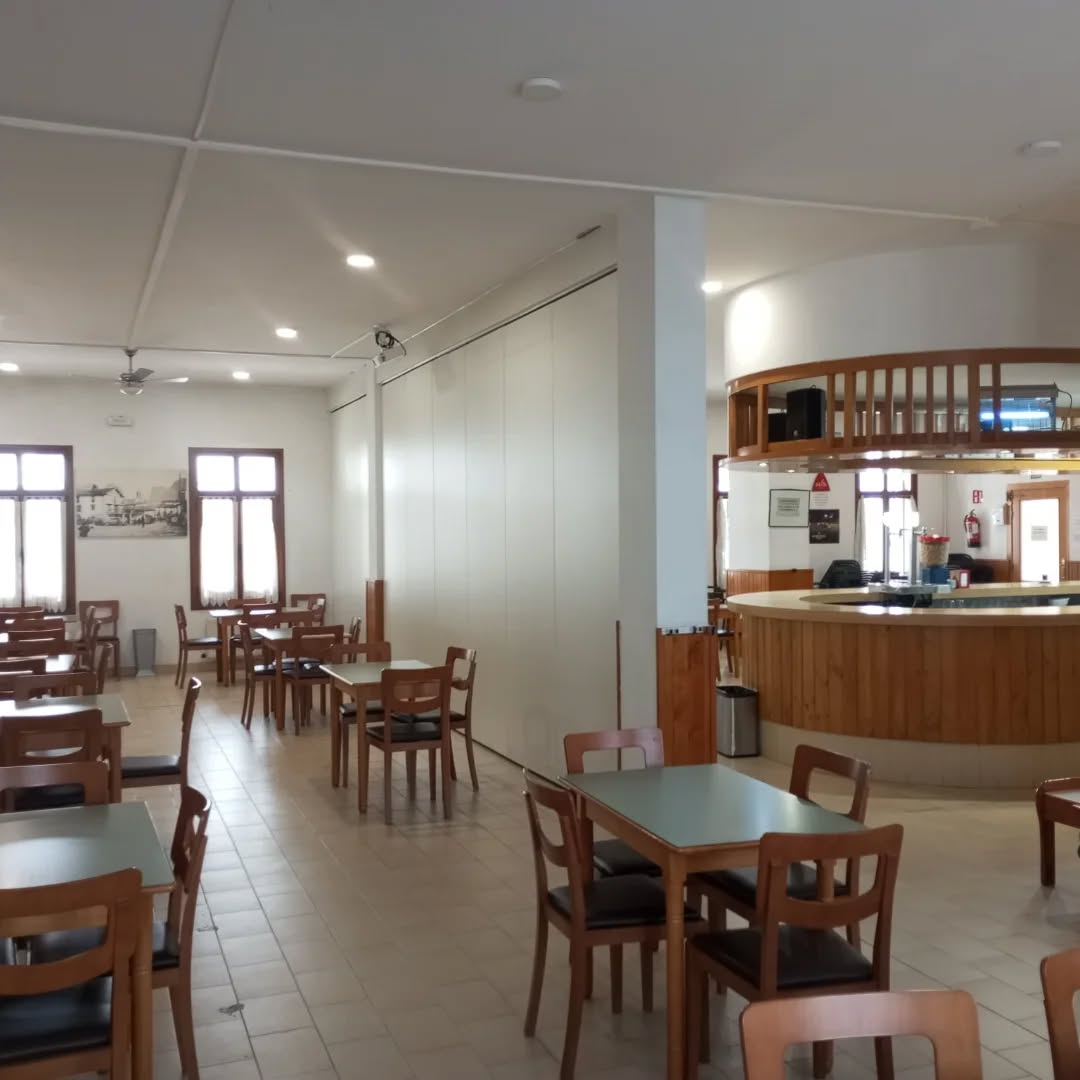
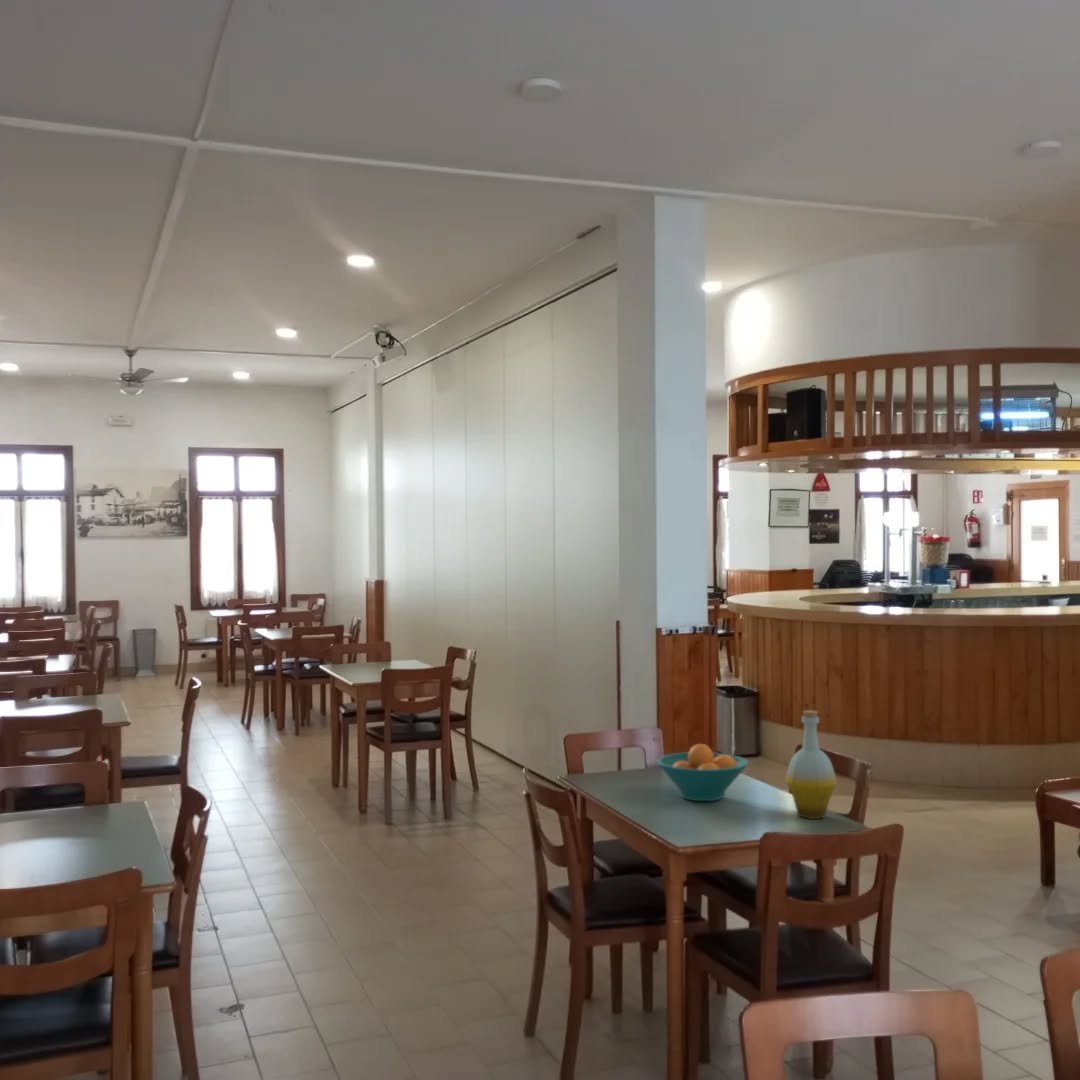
+ fruit bowl [656,743,749,802]
+ bottle [785,709,838,820]
